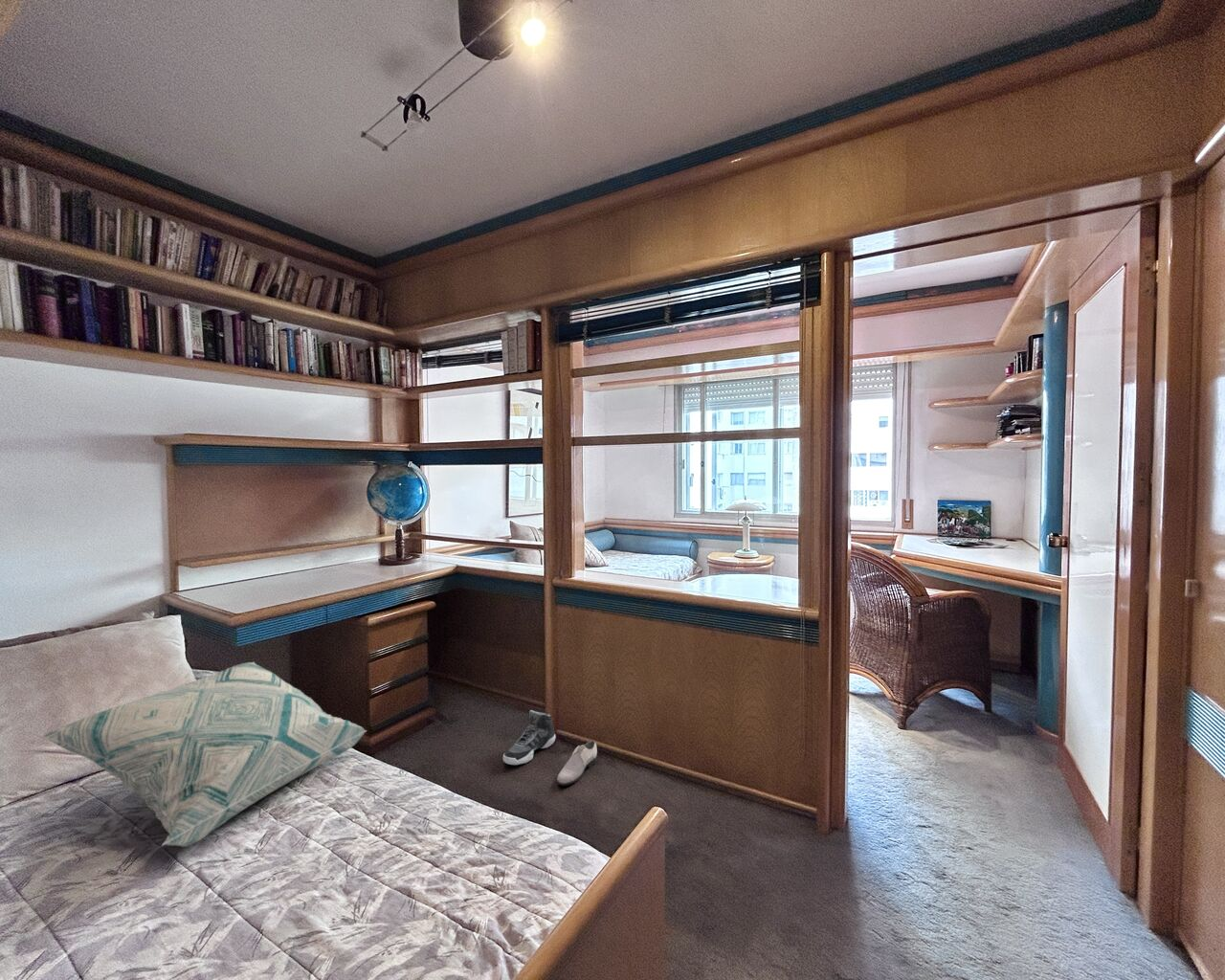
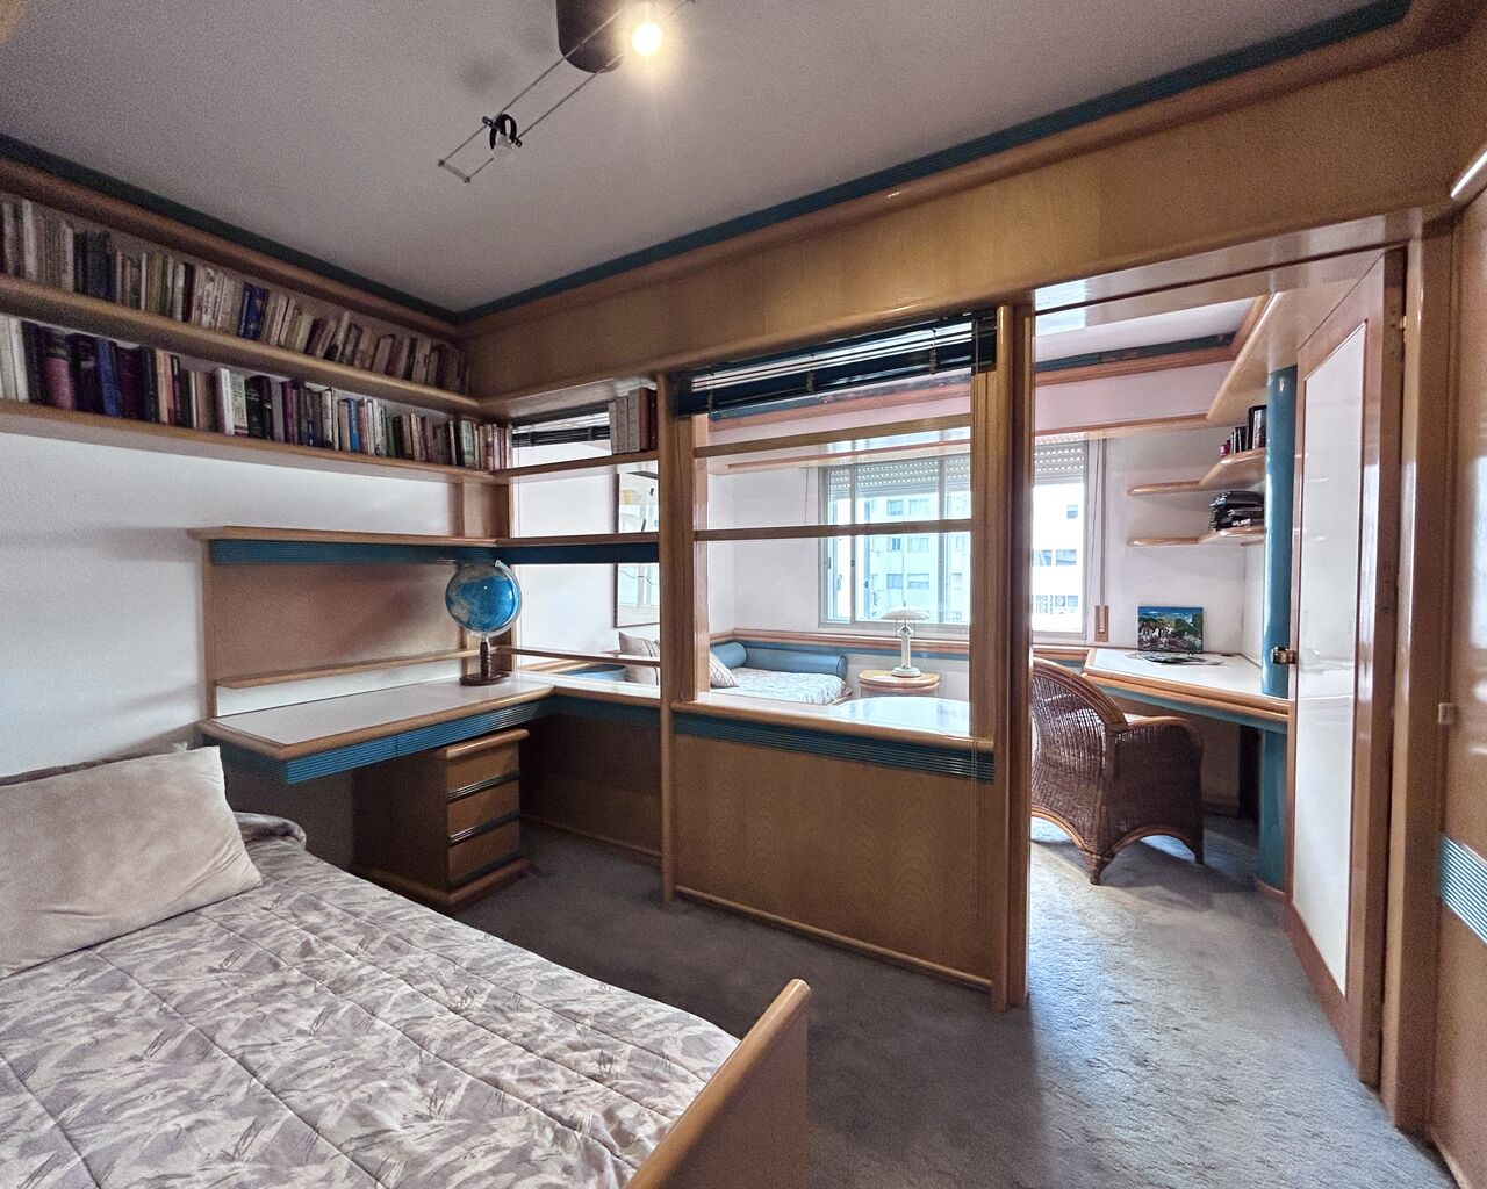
- decorative pillow [39,661,367,848]
- sneaker [502,709,556,766]
- shoe [556,740,598,787]
